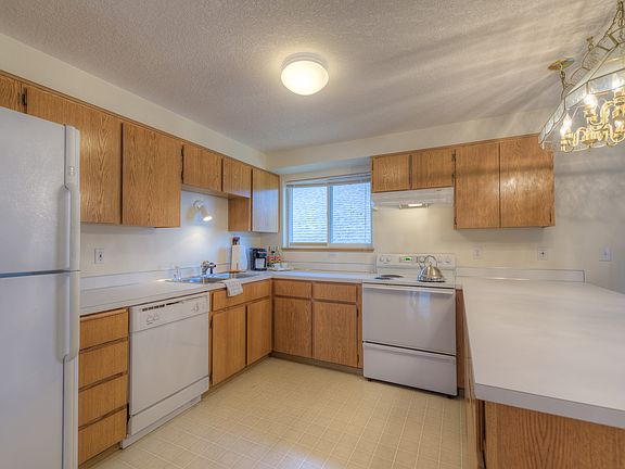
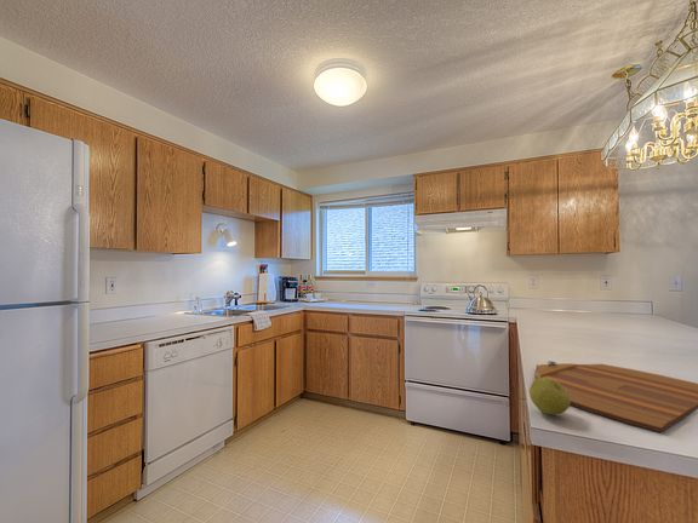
+ apple [528,378,571,416]
+ cutting board [531,361,698,433]
